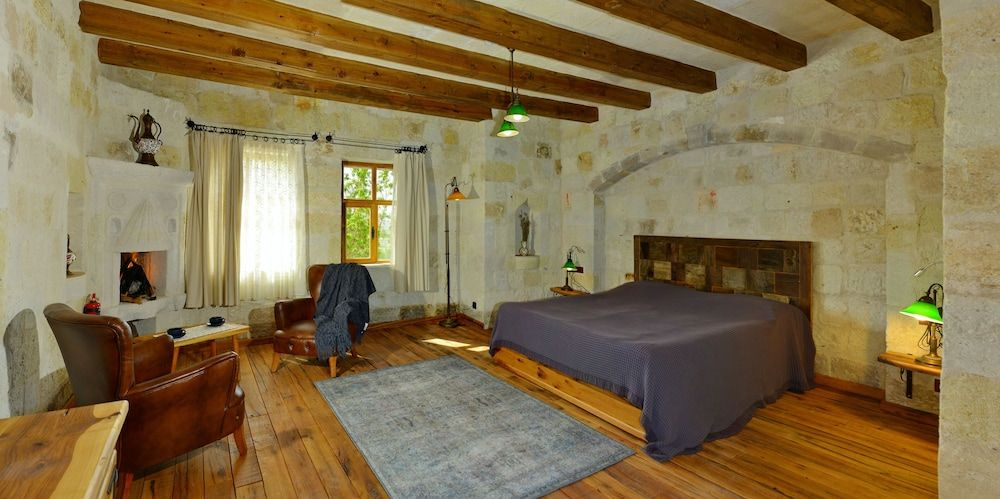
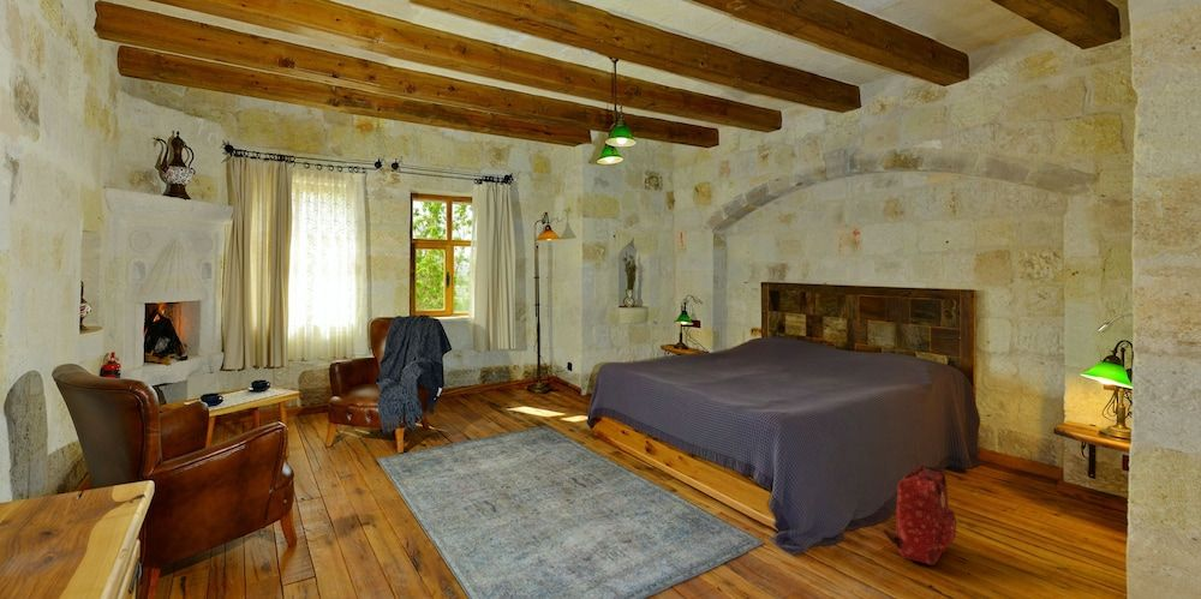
+ backpack [882,463,957,567]
